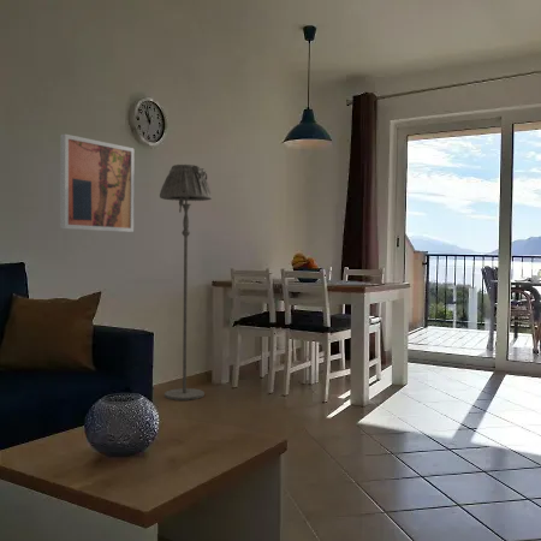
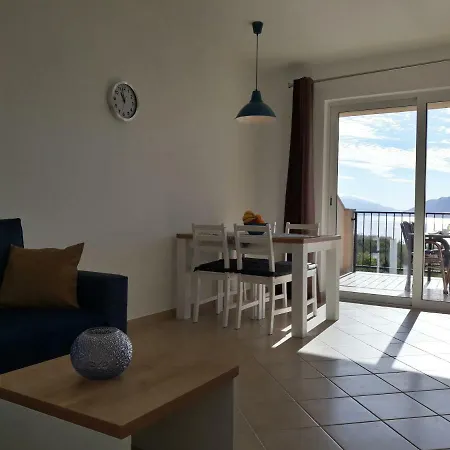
- wall art [59,133,136,233]
- floor lamp [159,164,213,402]
